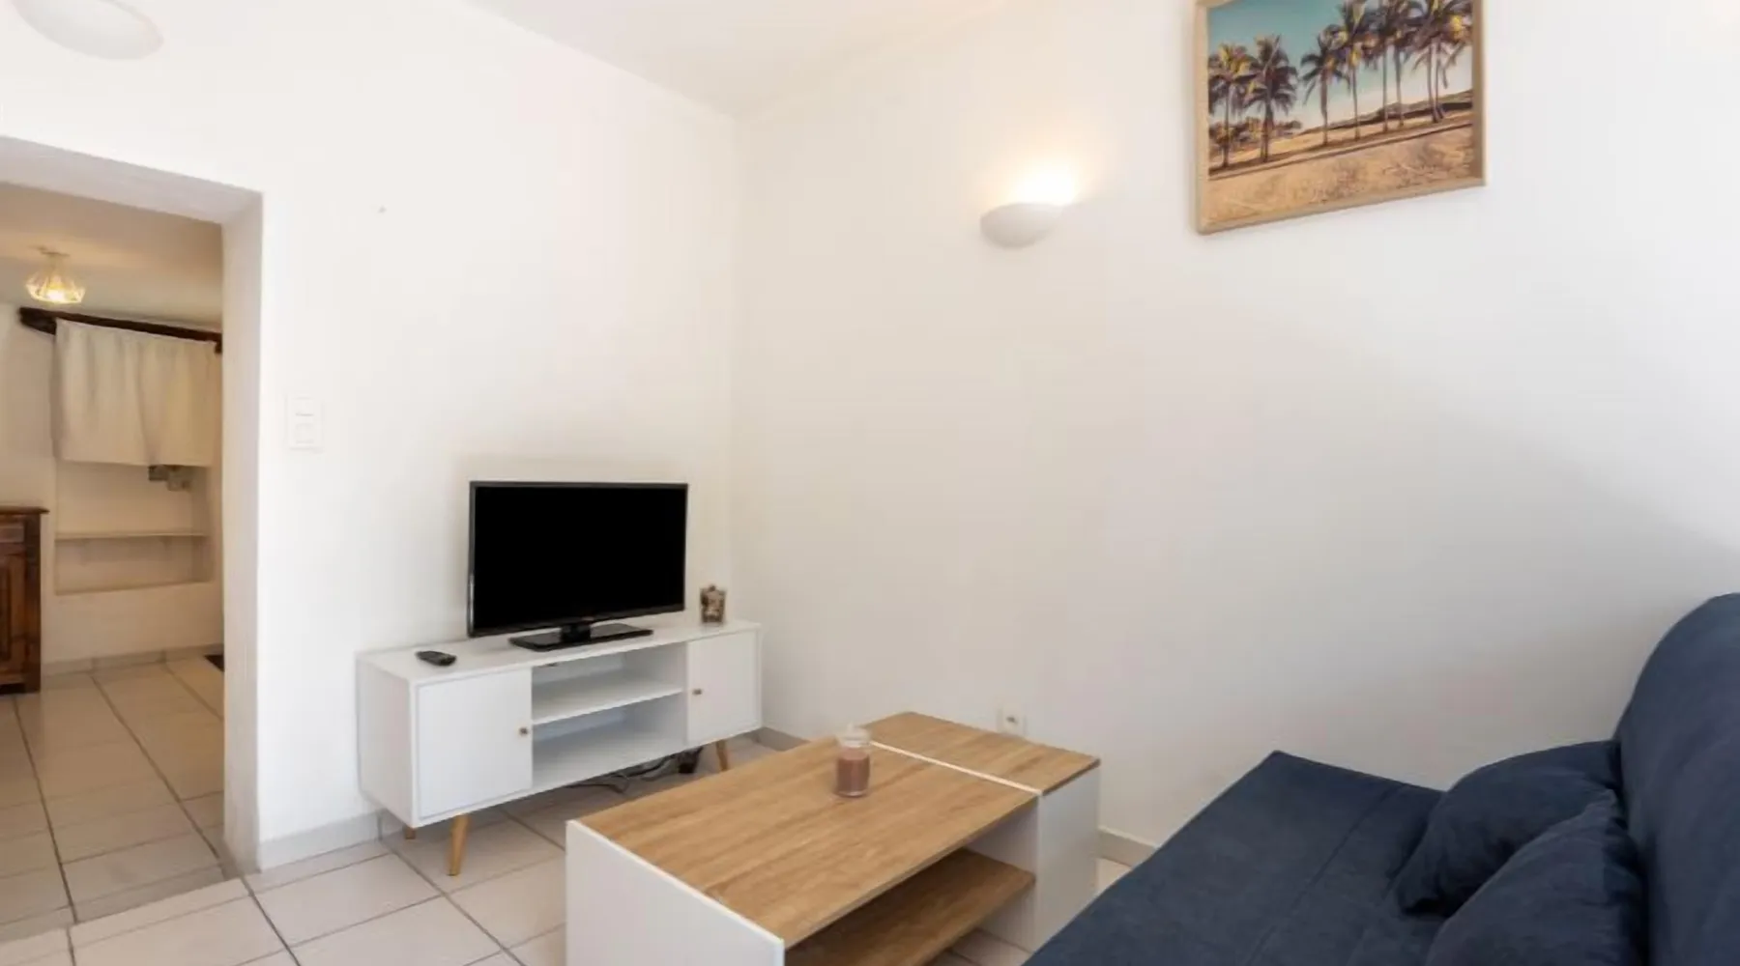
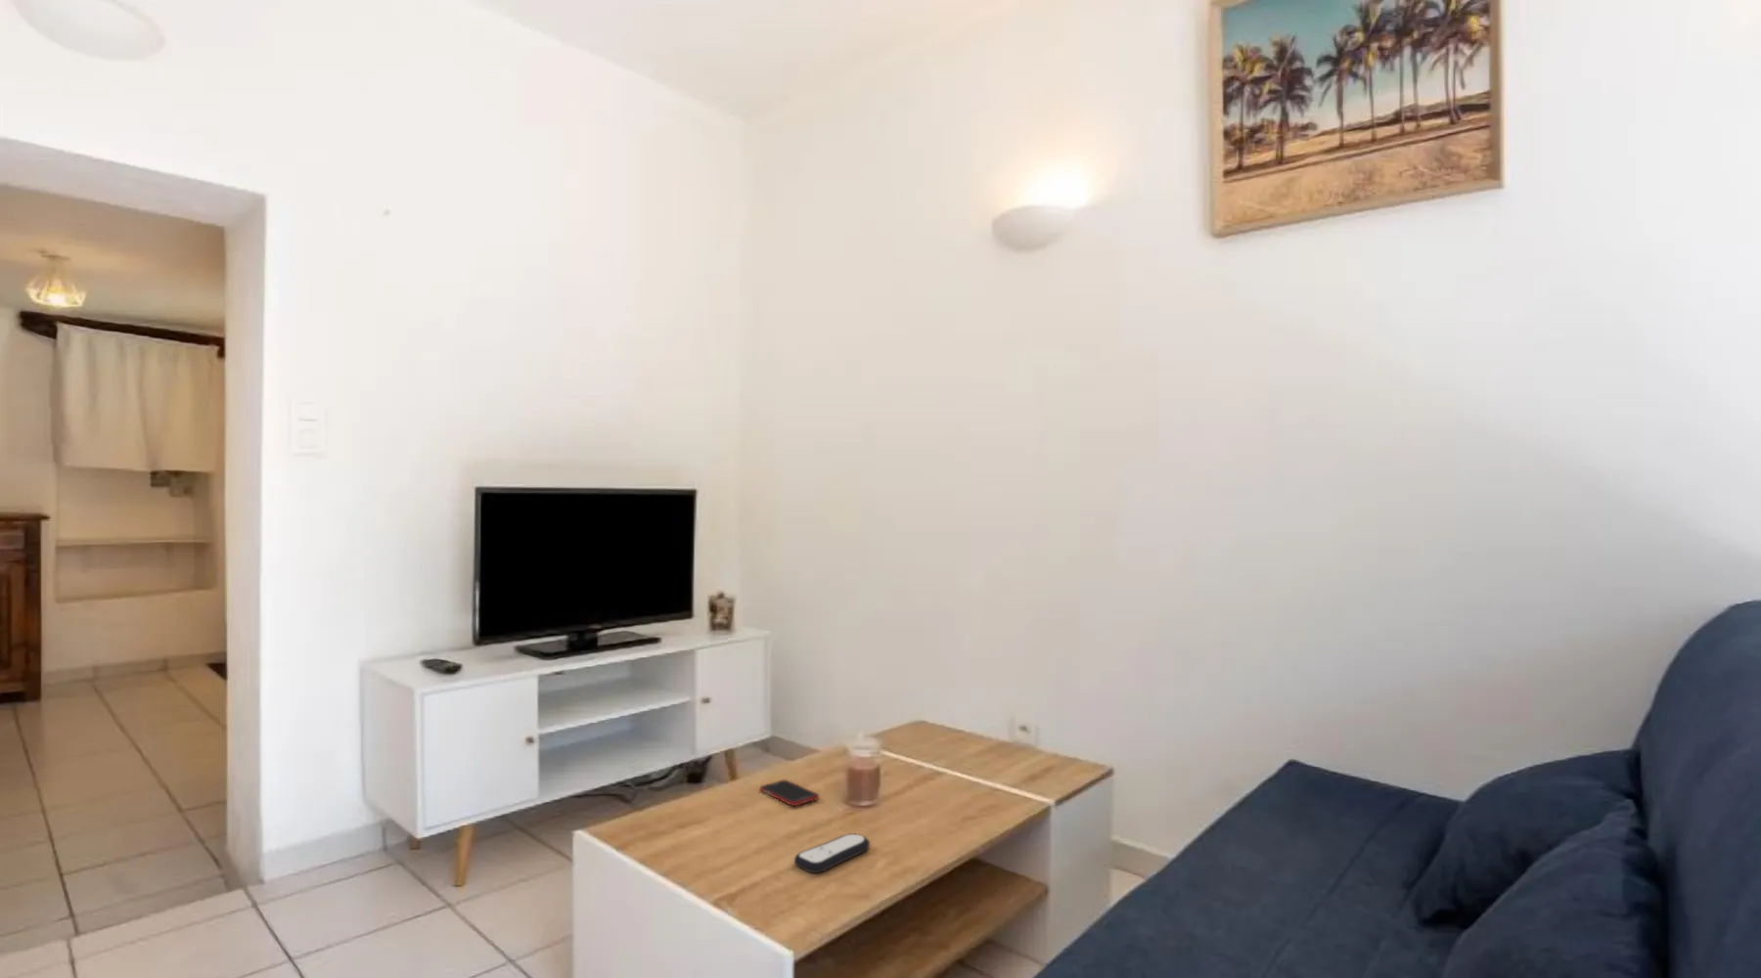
+ remote control [794,832,871,874]
+ cell phone [759,778,820,807]
